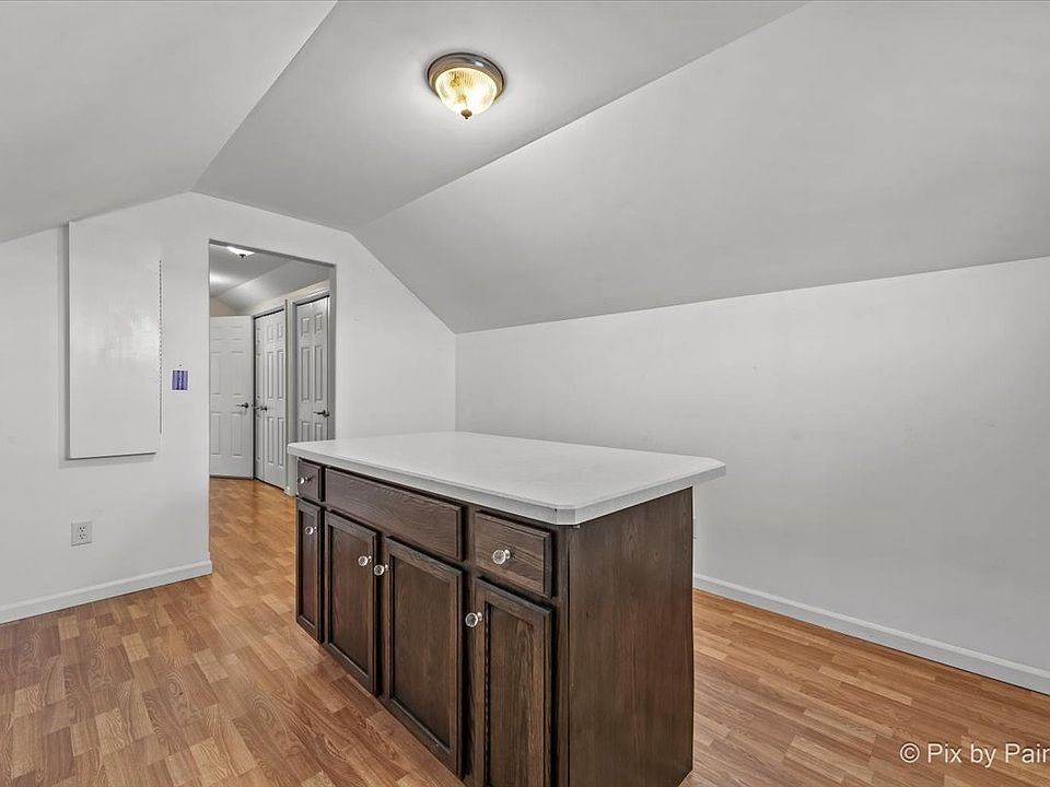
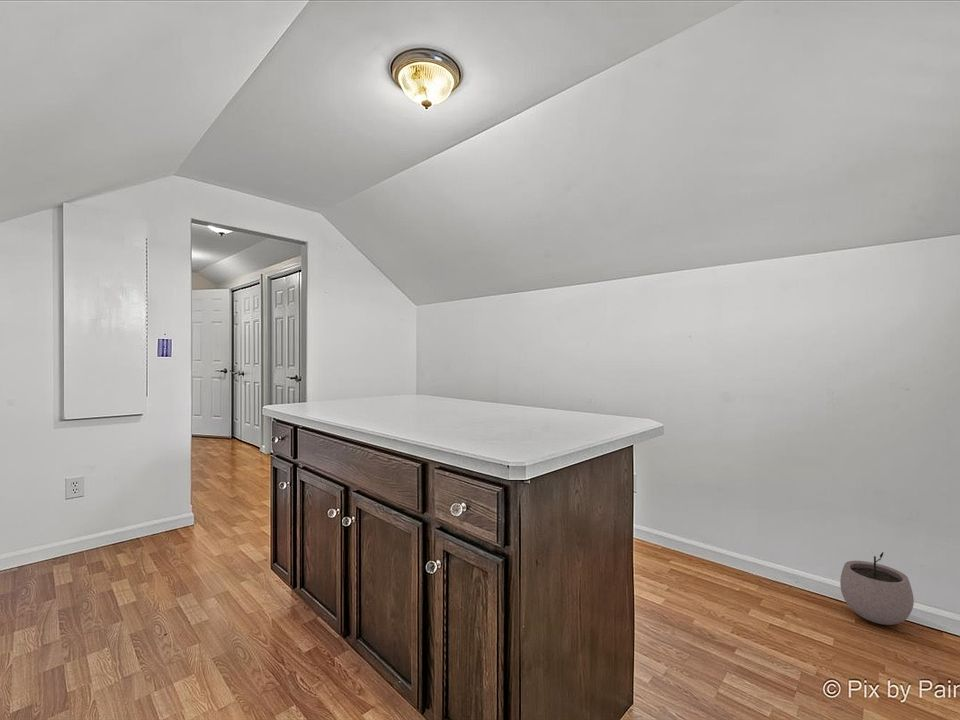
+ plant pot [839,551,915,626]
